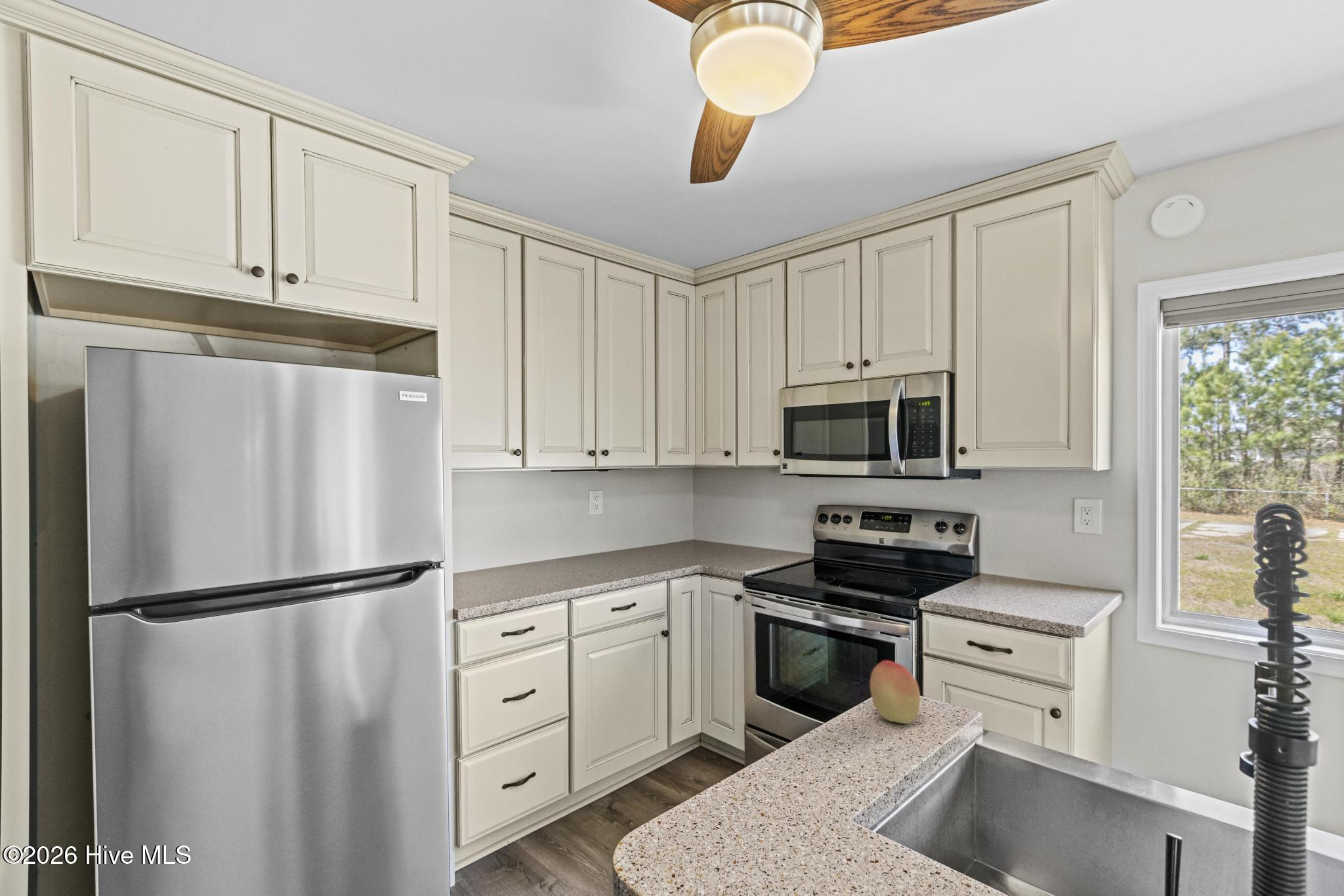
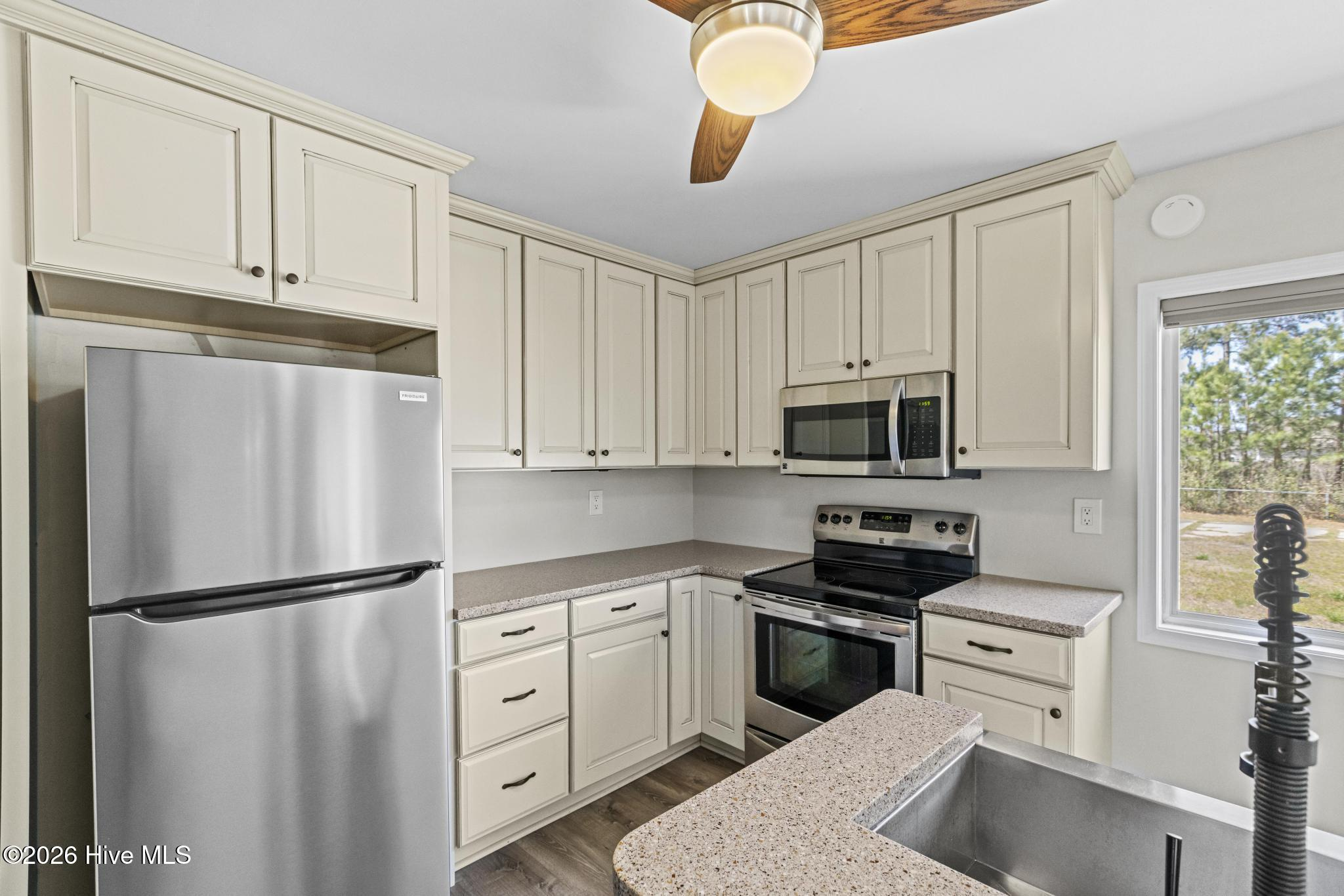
- fruit [870,660,921,724]
